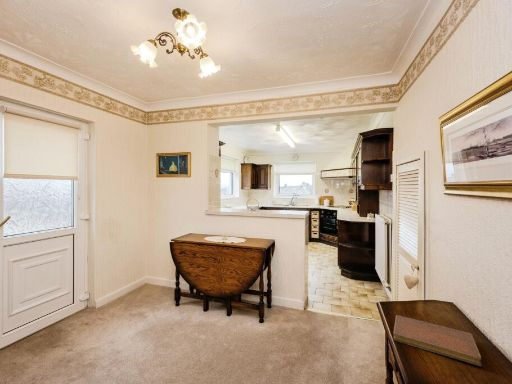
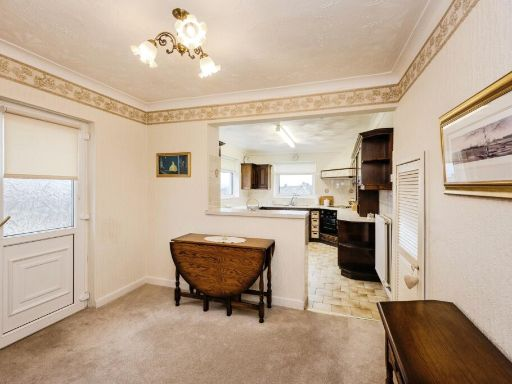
- notebook [392,314,483,367]
